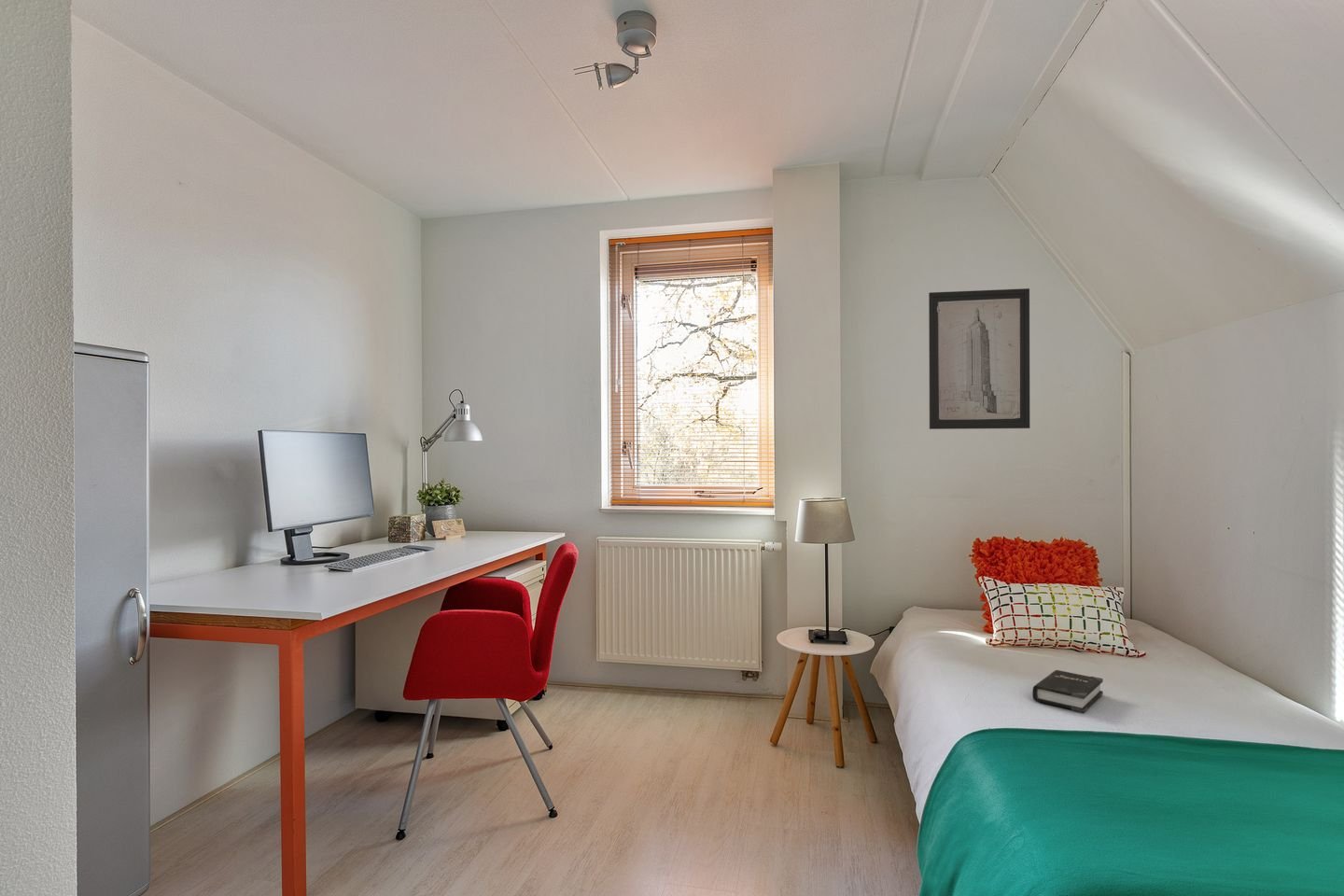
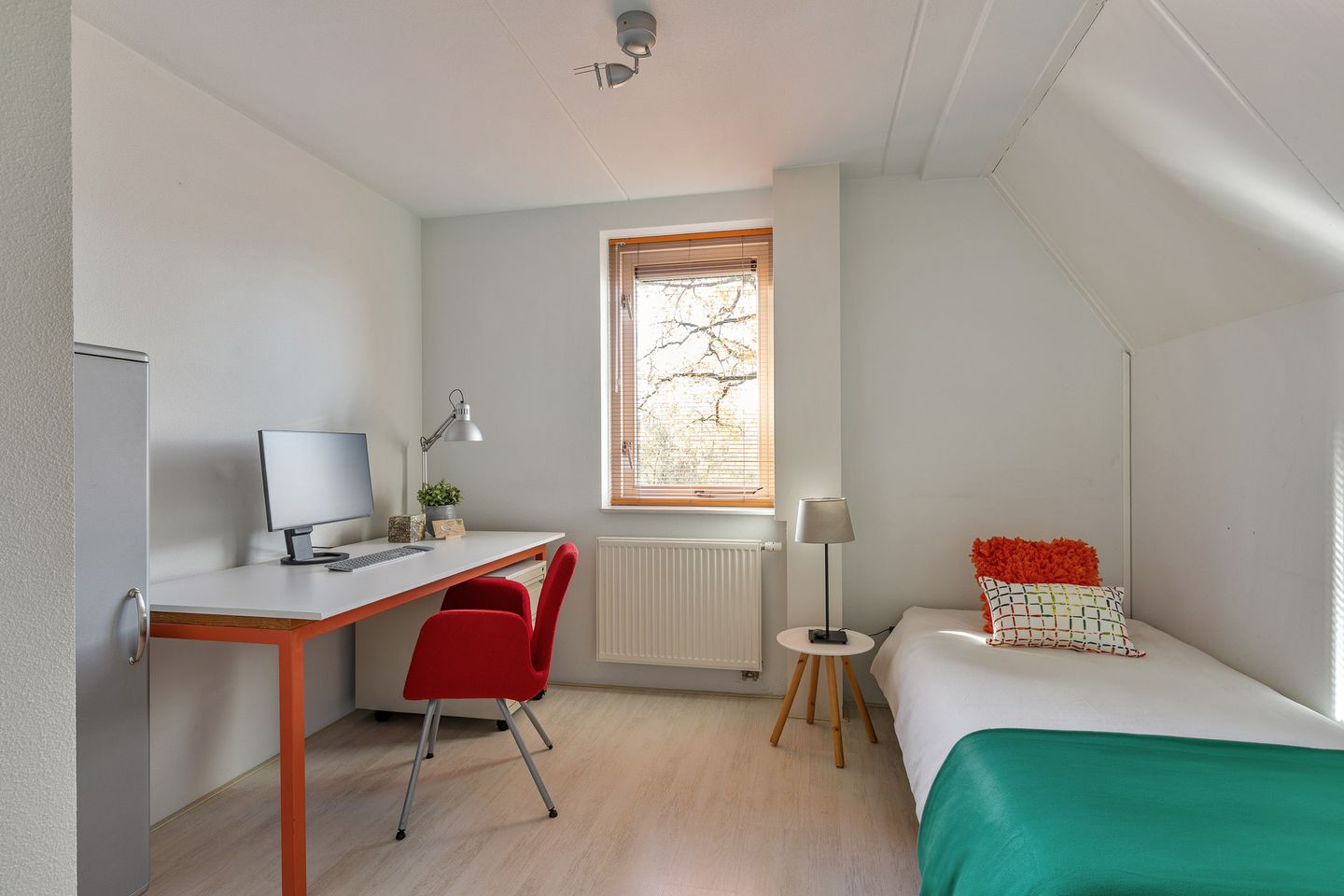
- wall art [928,287,1030,430]
- hardback book [1031,669,1104,714]
